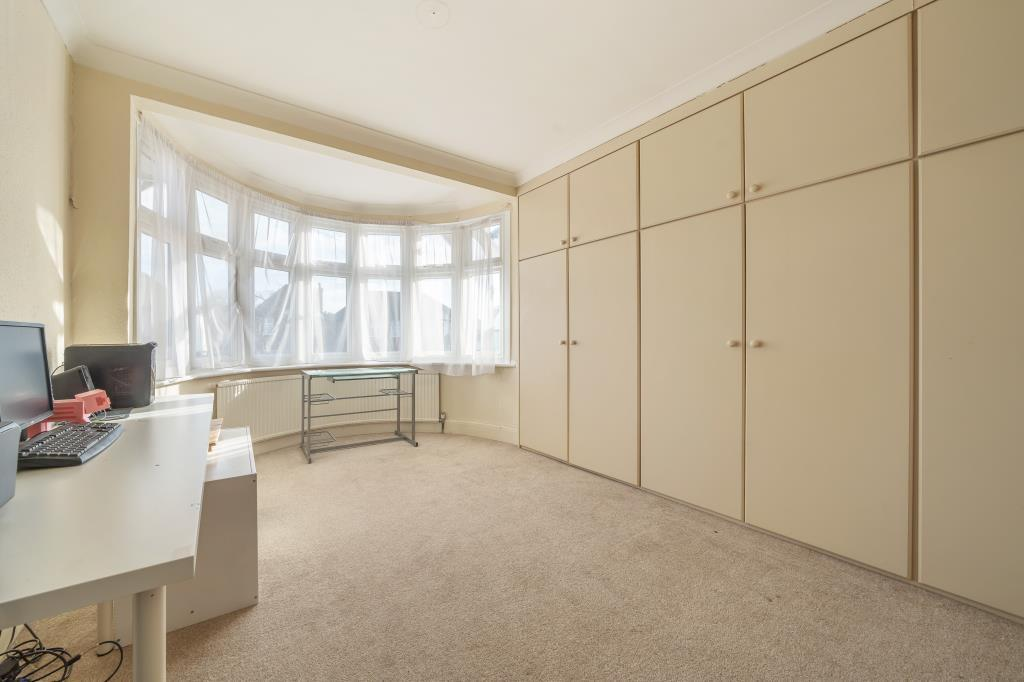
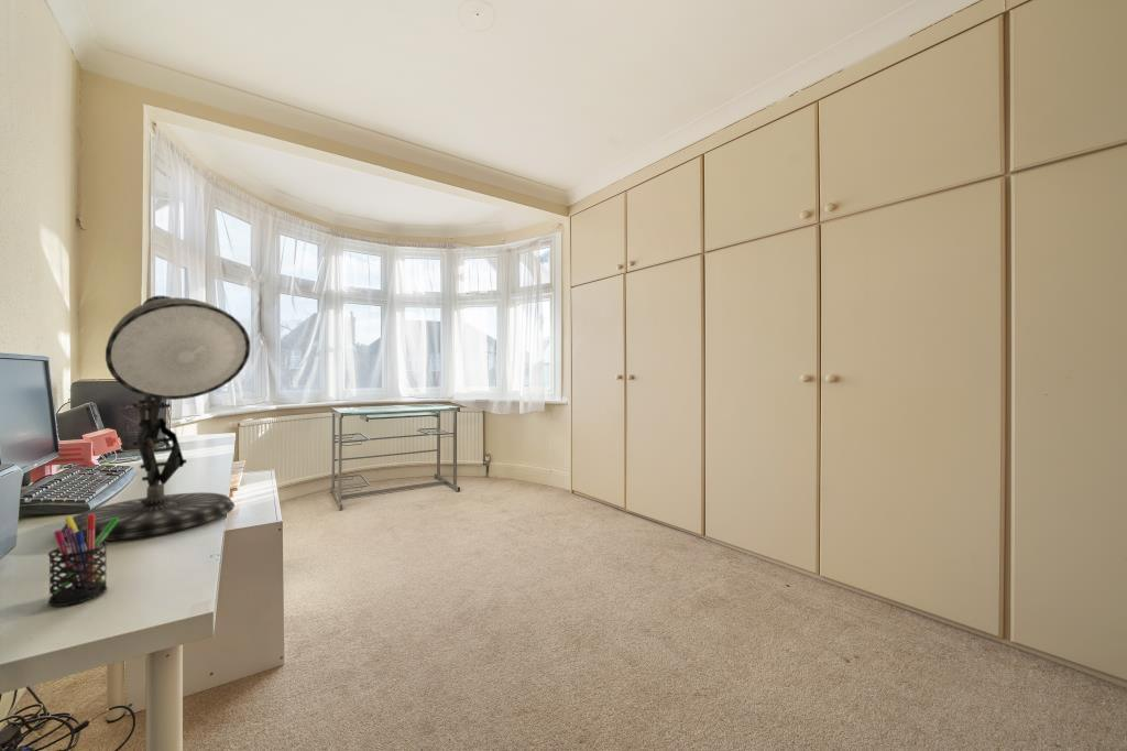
+ desk lamp [61,295,251,542]
+ pen holder [47,514,119,607]
